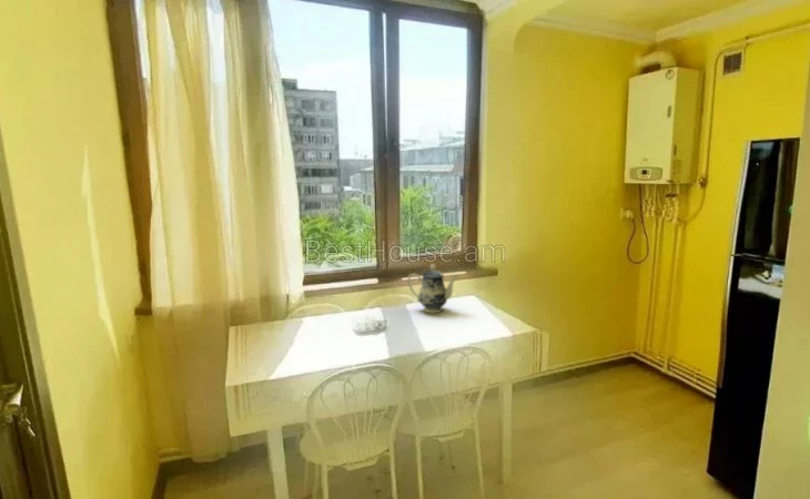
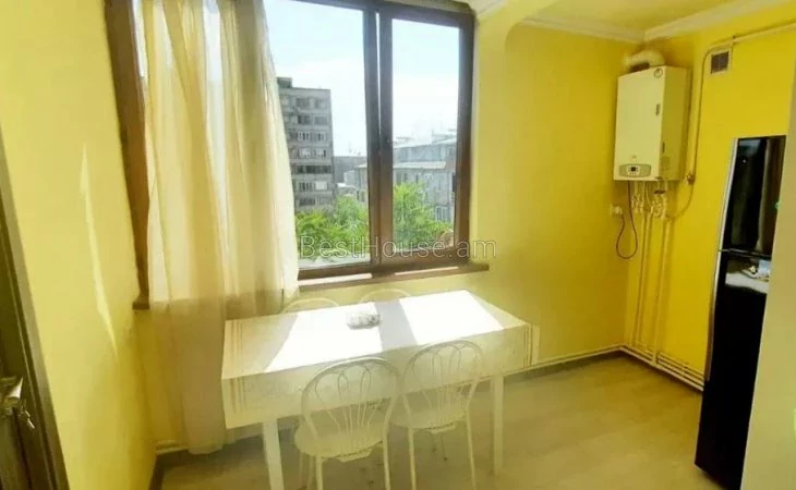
- teapot [406,263,460,315]
